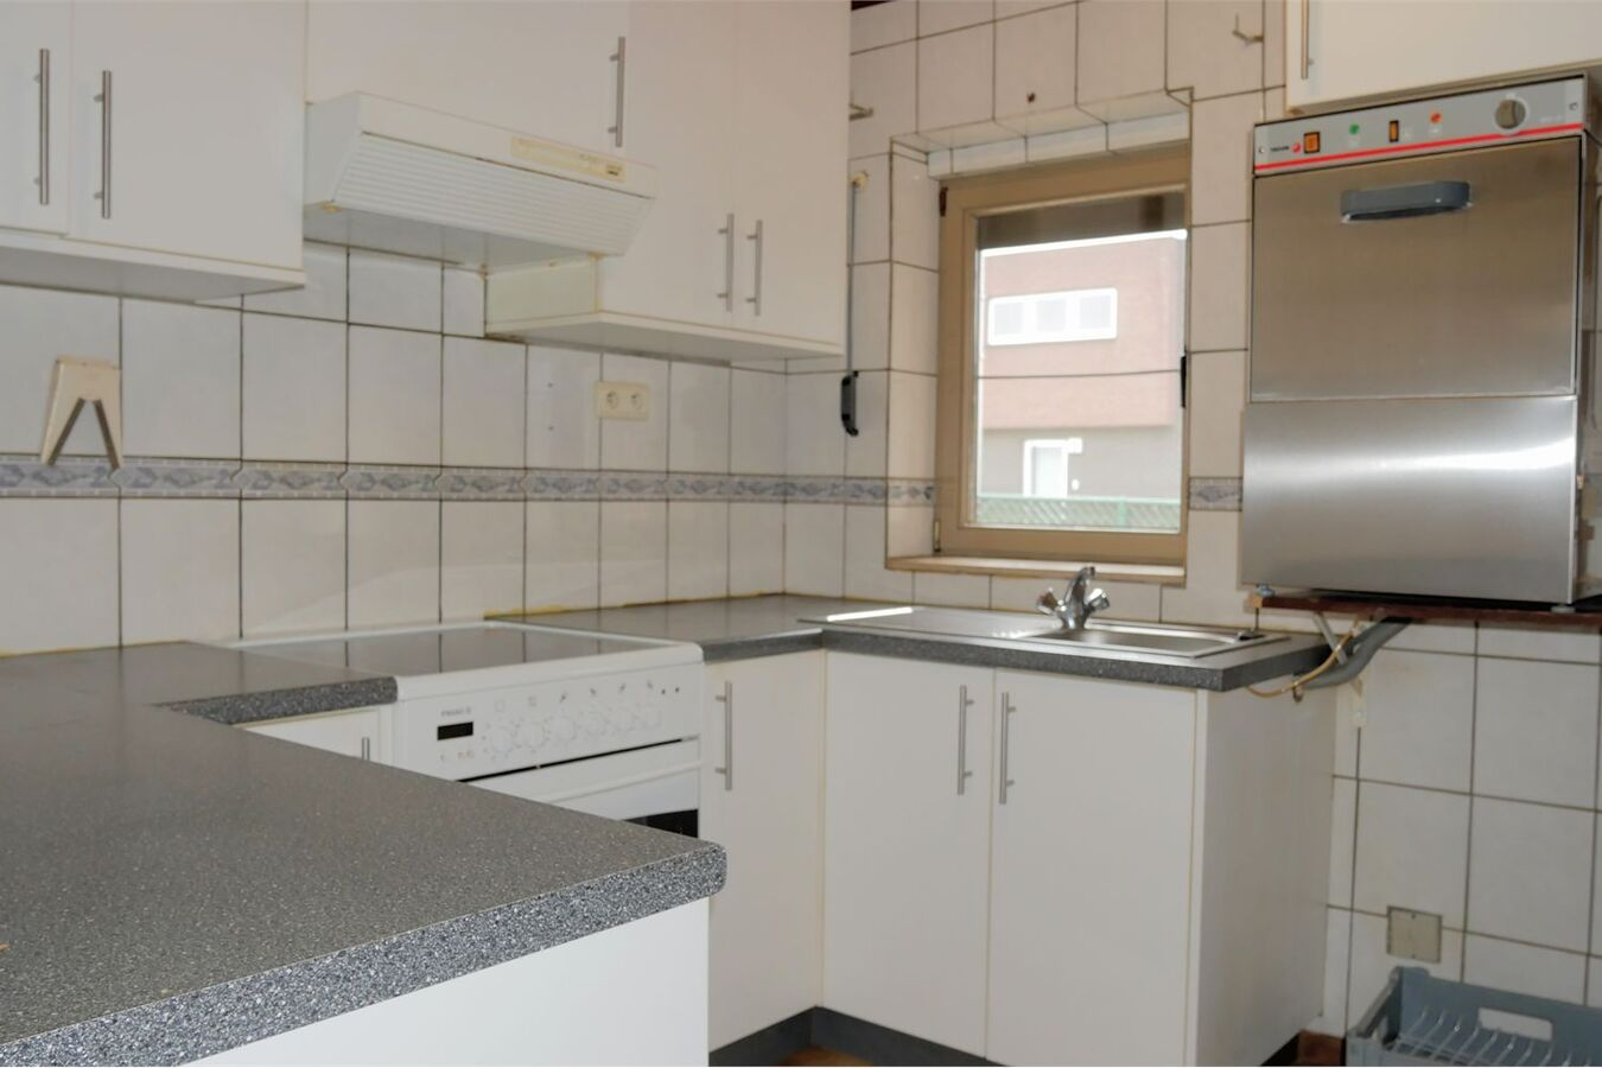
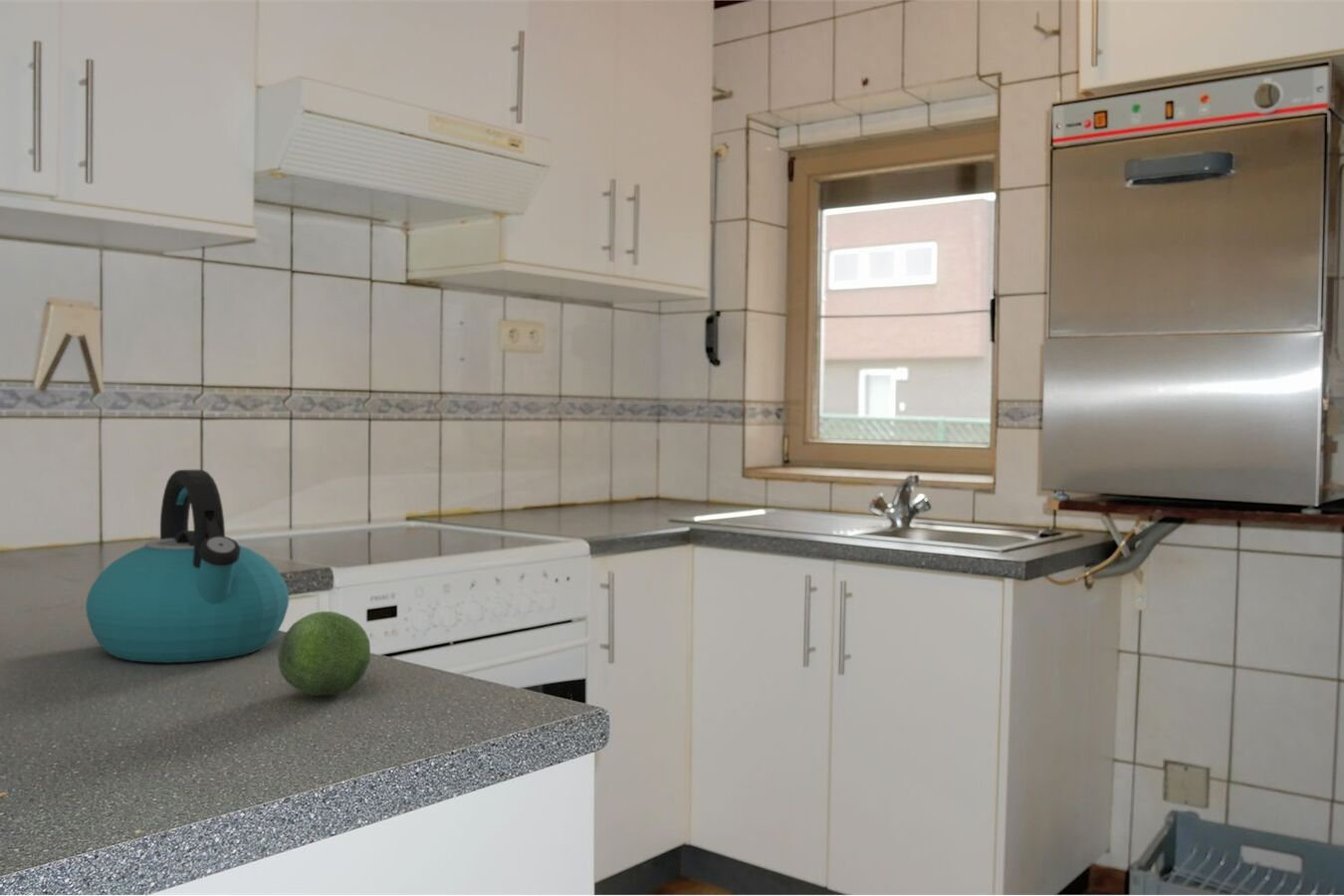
+ fruit [277,610,371,696]
+ kettle [85,469,290,664]
